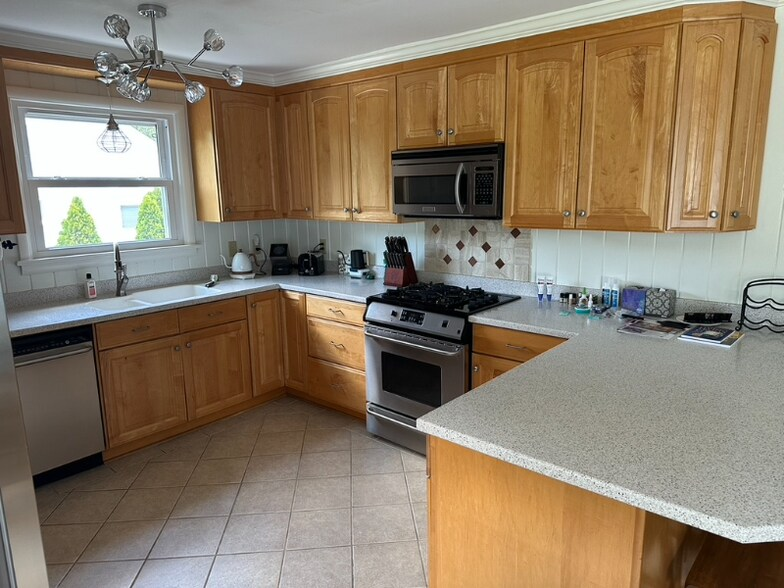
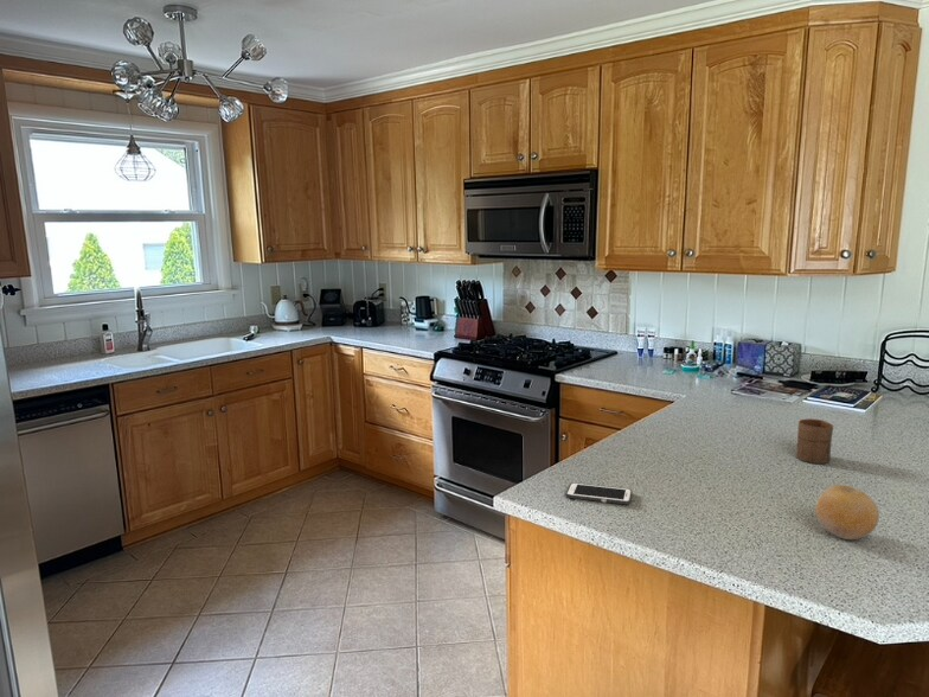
+ cell phone [564,481,634,506]
+ fruit [815,484,880,541]
+ cup [795,417,834,465]
